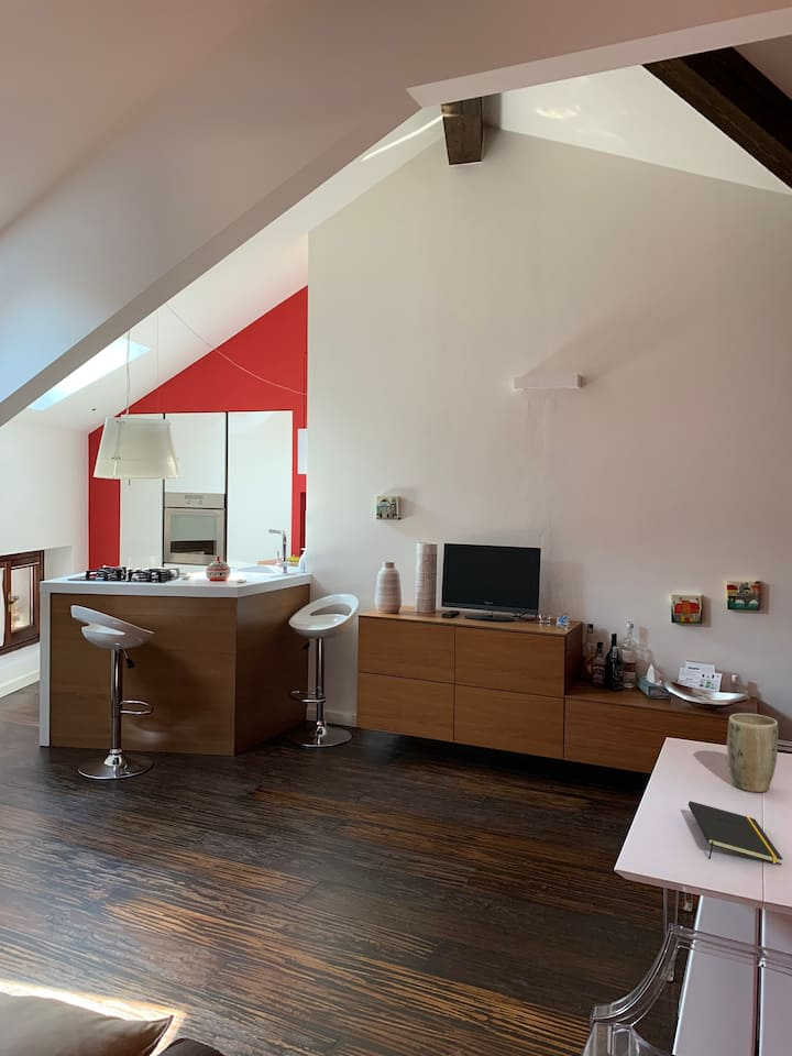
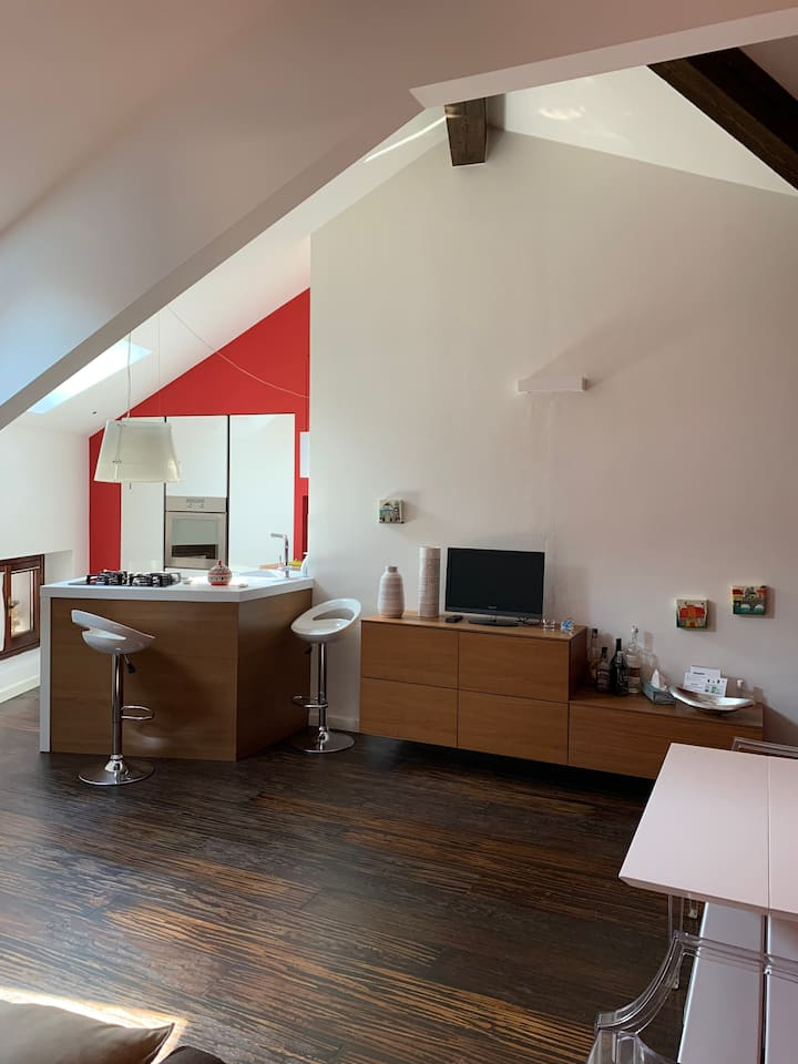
- notepad [688,800,784,866]
- plant pot [726,713,779,793]
